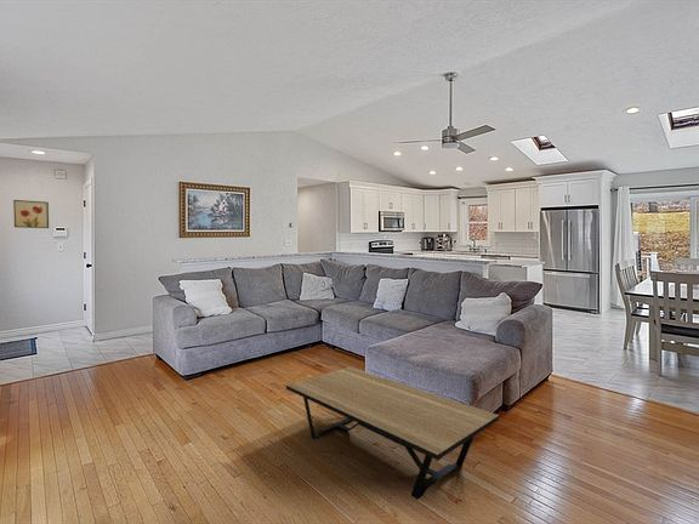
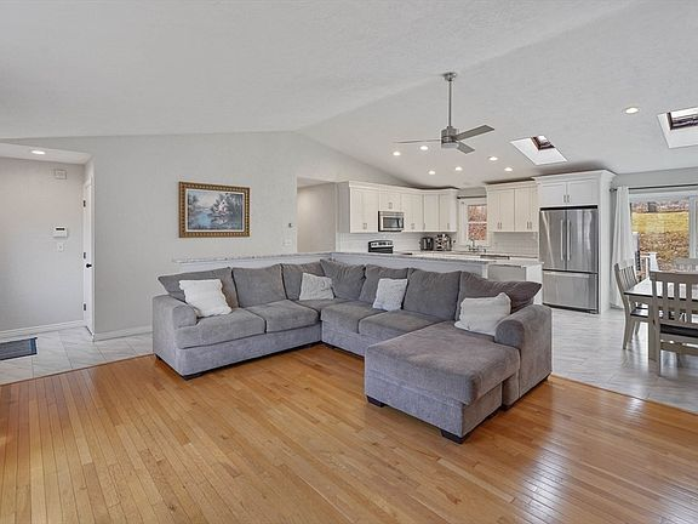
- coffee table [285,365,500,501]
- wall art [12,199,50,229]
